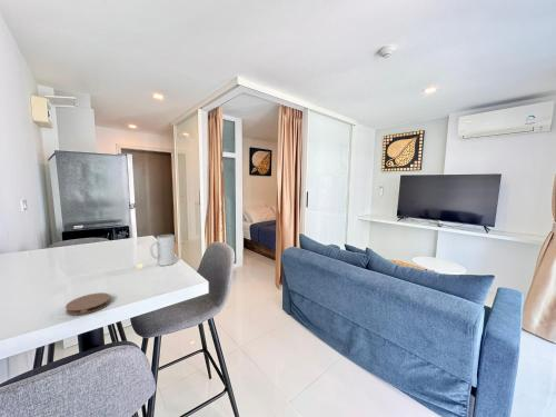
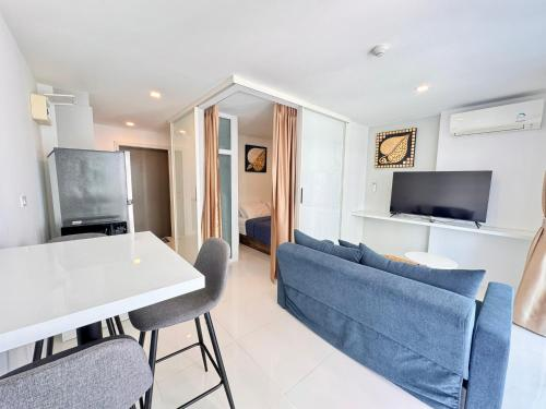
- mug [148,234,176,267]
- coaster [64,291,112,316]
